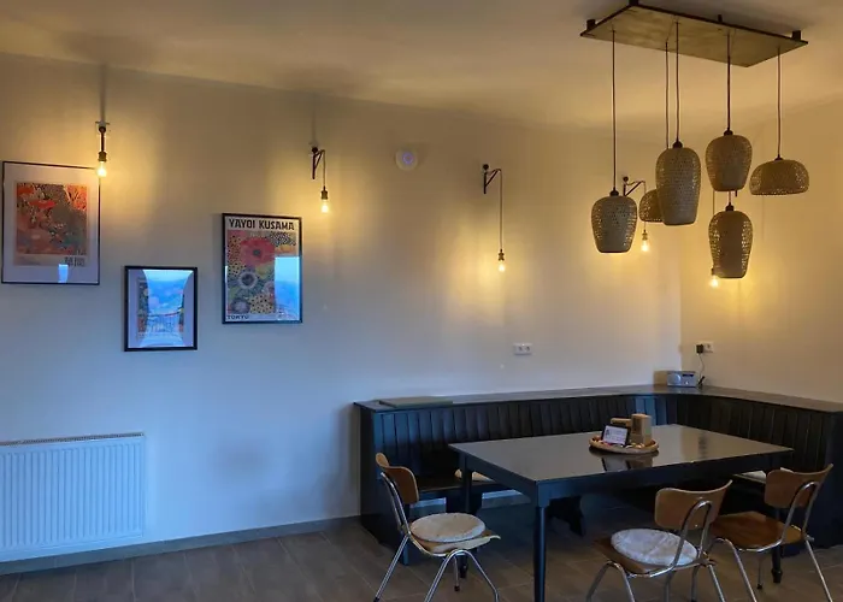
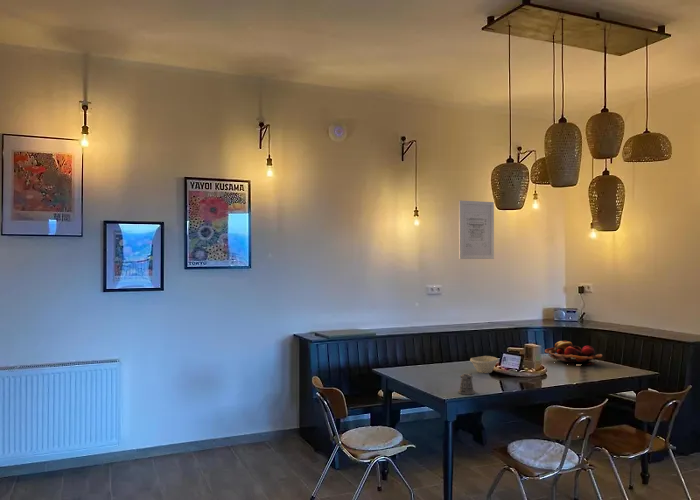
+ fruit basket [544,340,603,366]
+ pepper shaker [457,373,476,395]
+ bowl [469,355,500,374]
+ wall art [458,200,495,260]
